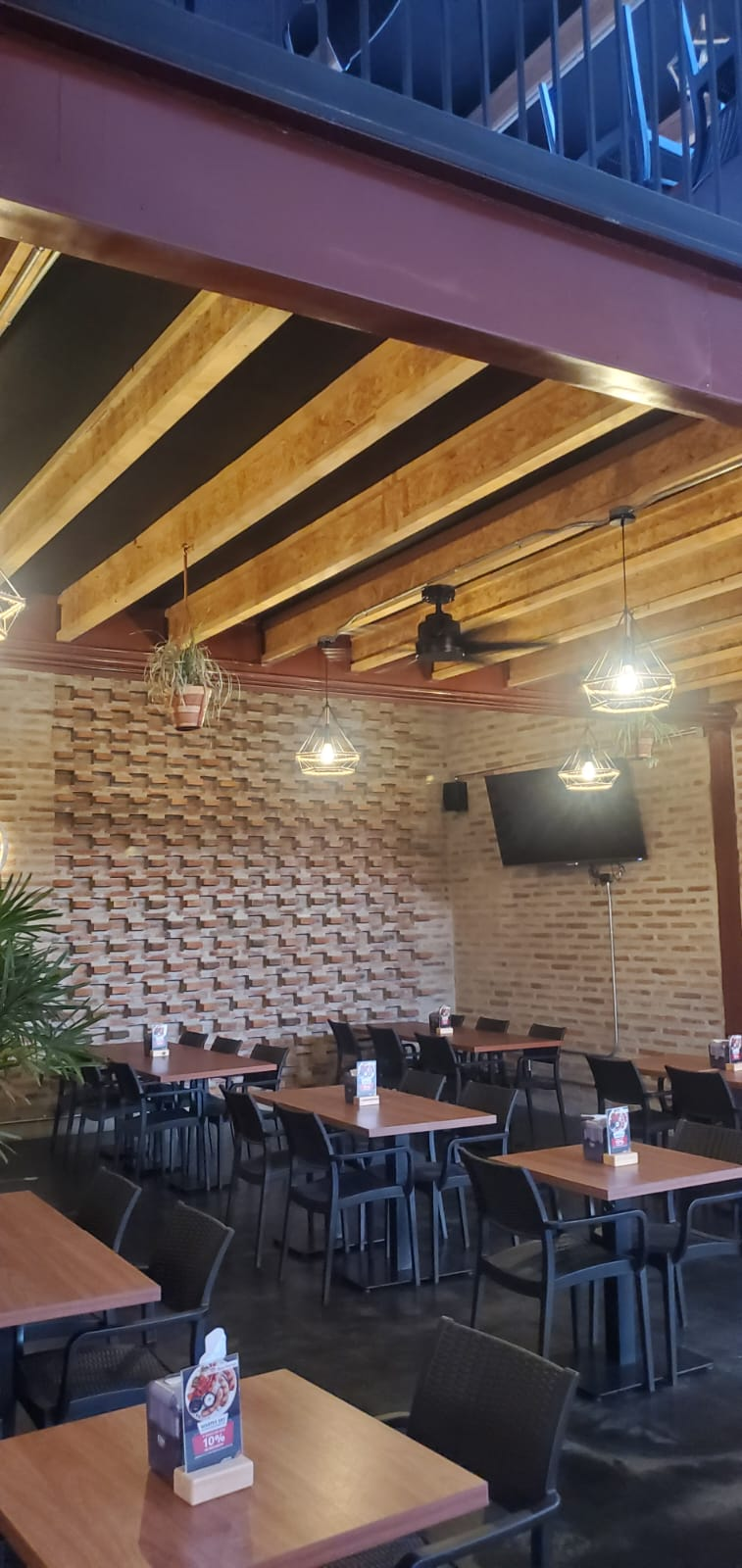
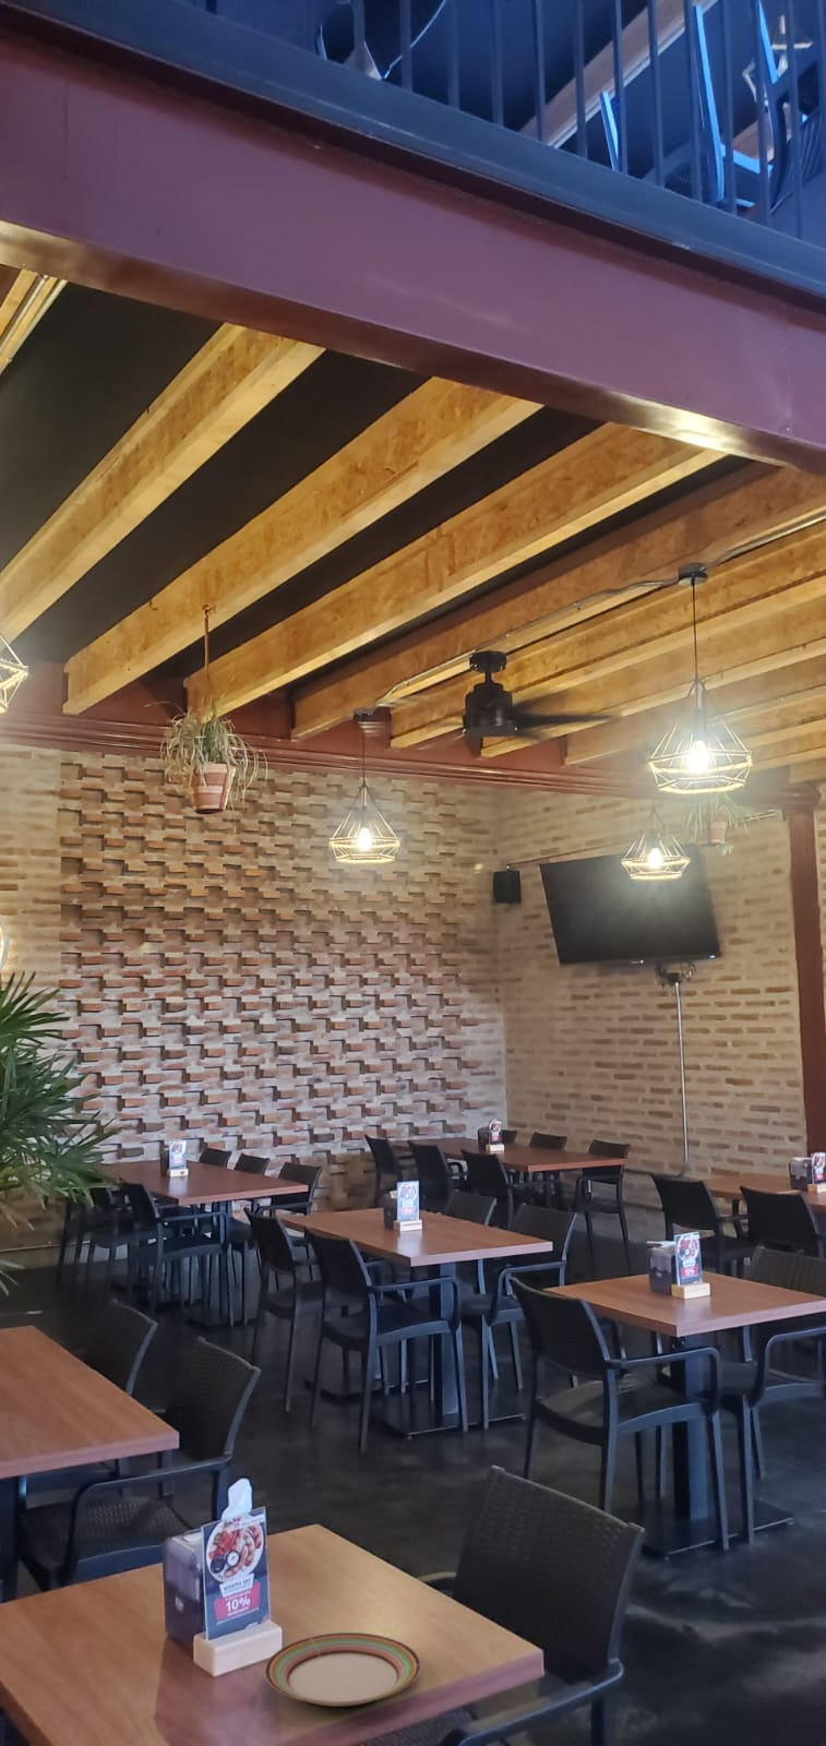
+ plate [264,1631,422,1708]
